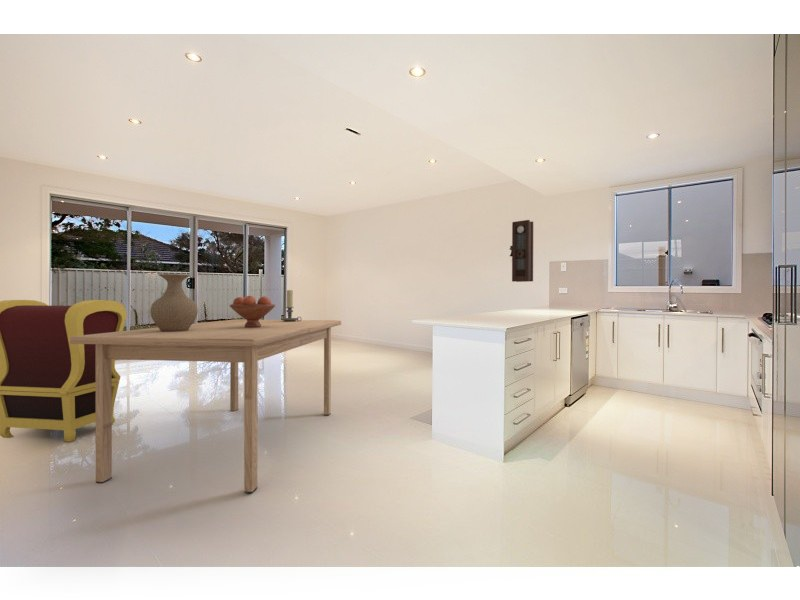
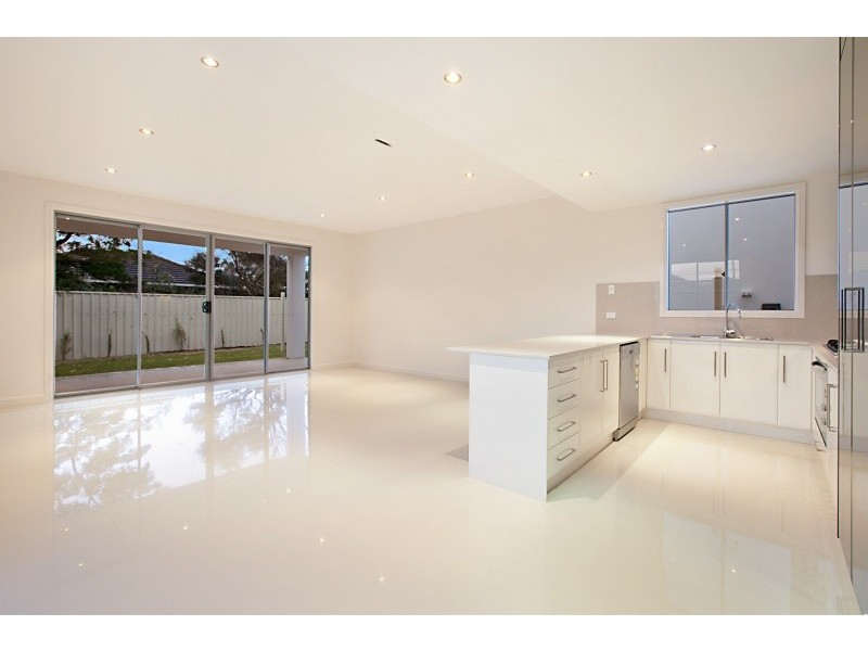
- table [70,319,342,494]
- fruit bowl [229,295,276,328]
- armchair [0,299,128,443]
- pendulum clock [509,219,534,283]
- candle holder [280,289,302,322]
- vase [149,273,199,332]
